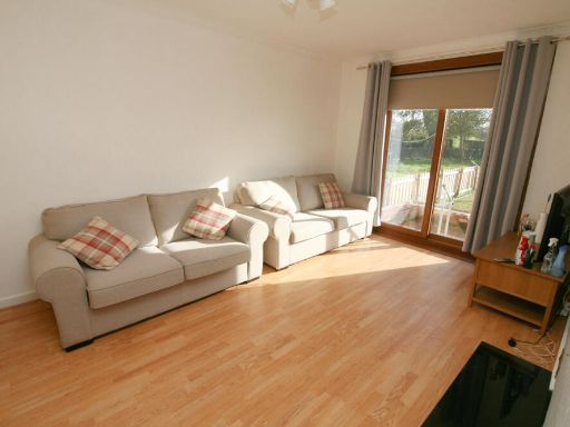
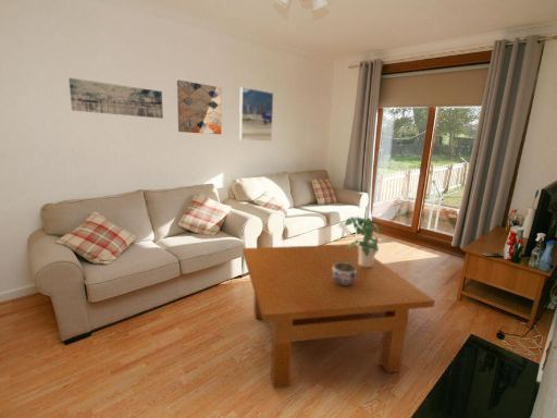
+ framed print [238,86,274,143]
+ potted plant [344,216,384,267]
+ jar [332,262,357,285]
+ table [242,244,436,390]
+ wall art [67,77,164,120]
+ wall art [176,79,222,135]
